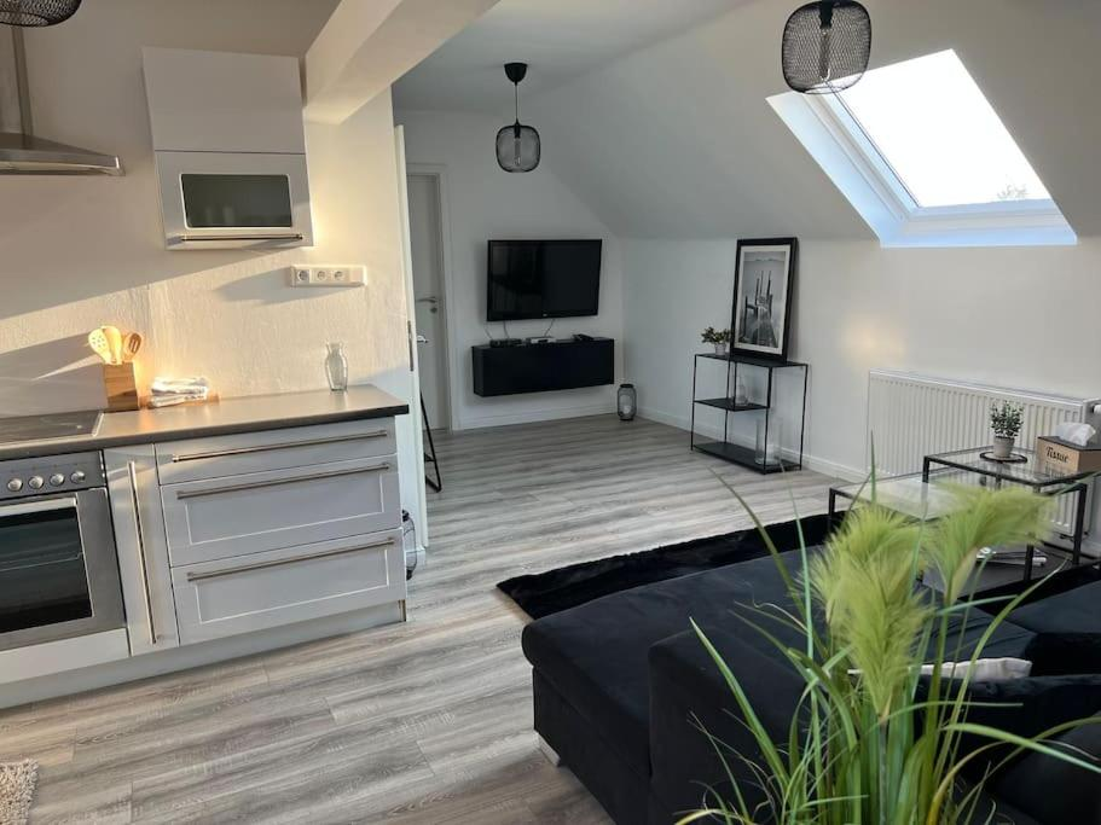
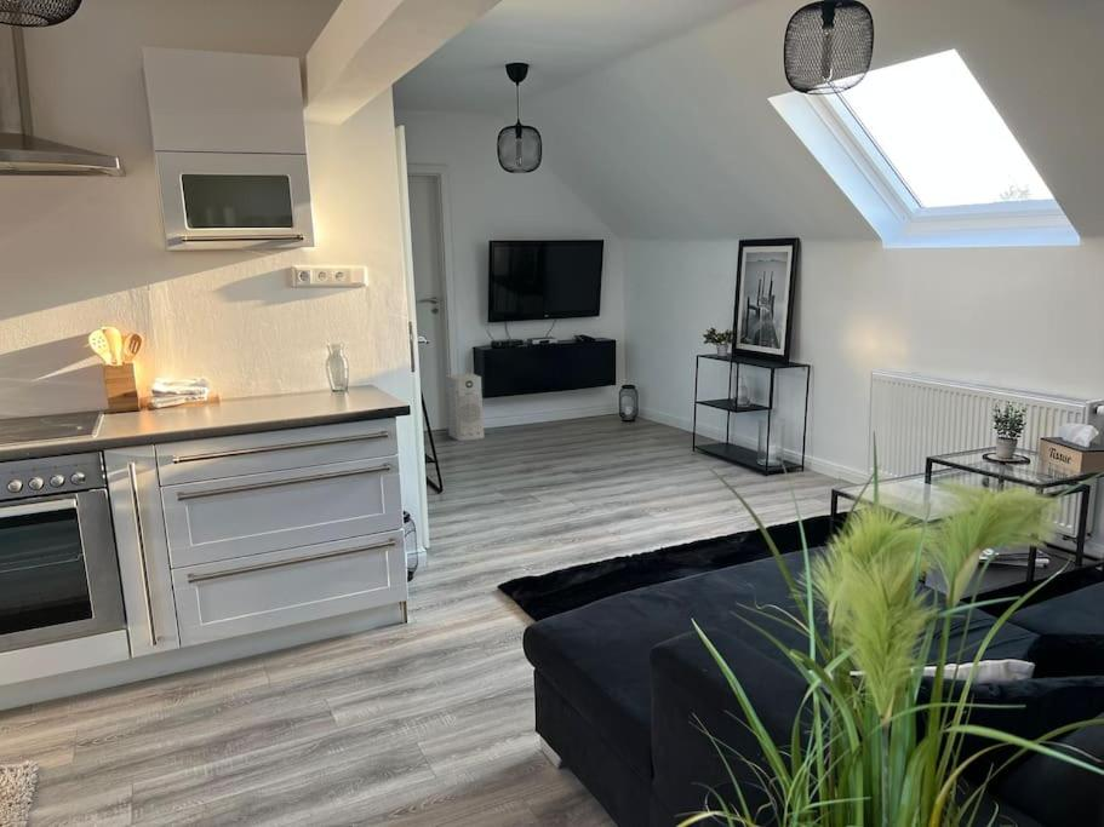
+ air purifier [446,373,485,442]
